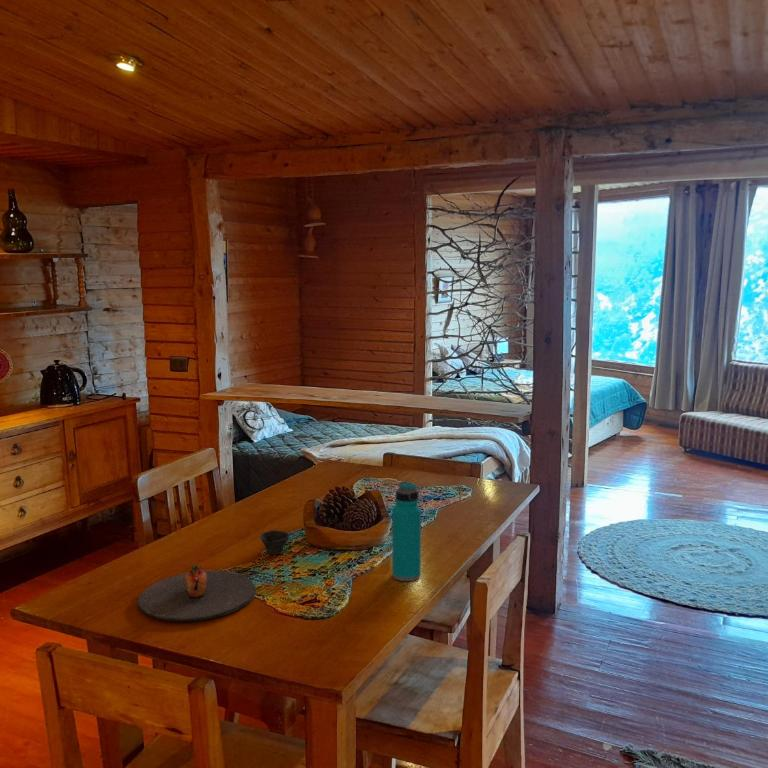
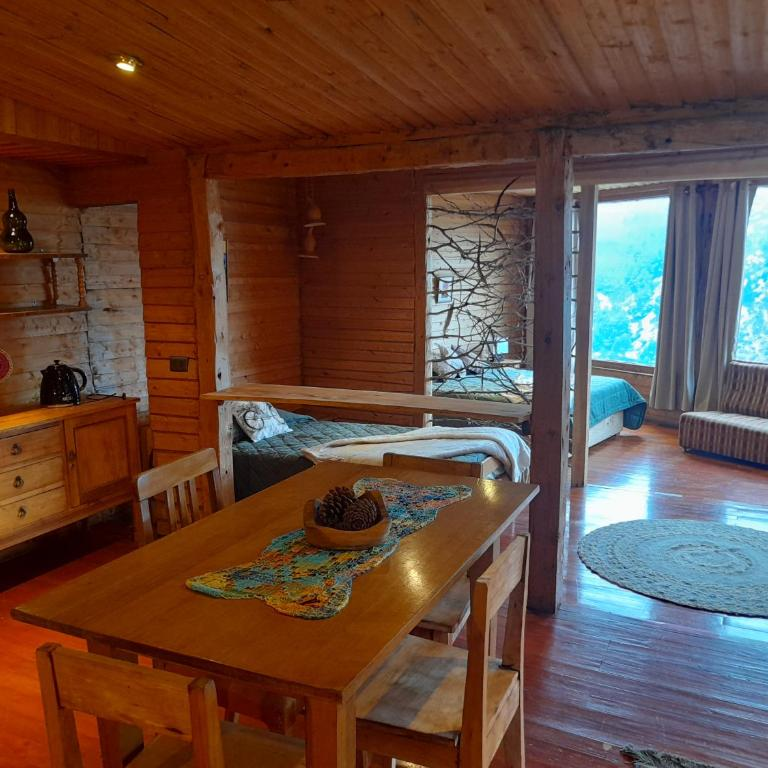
- cup [259,529,291,555]
- water bottle [391,480,422,582]
- plate [136,564,256,623]
